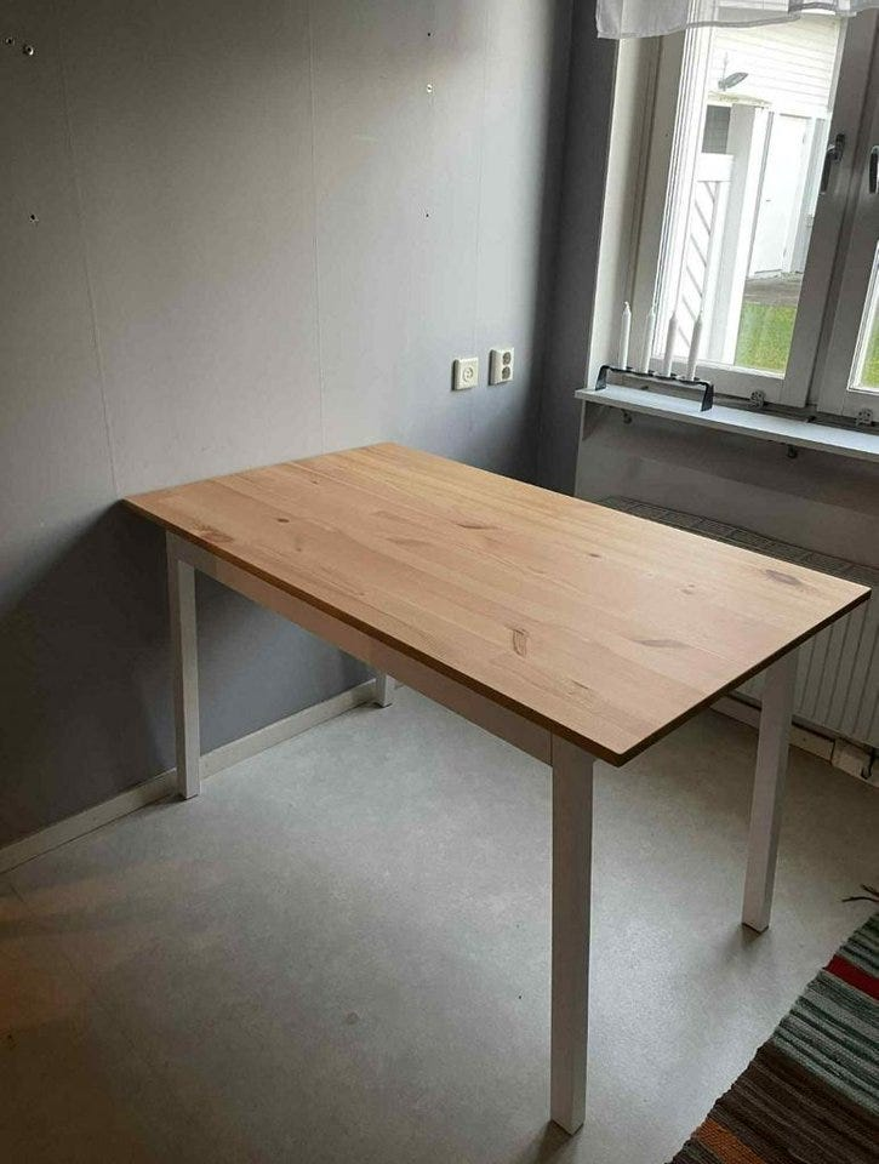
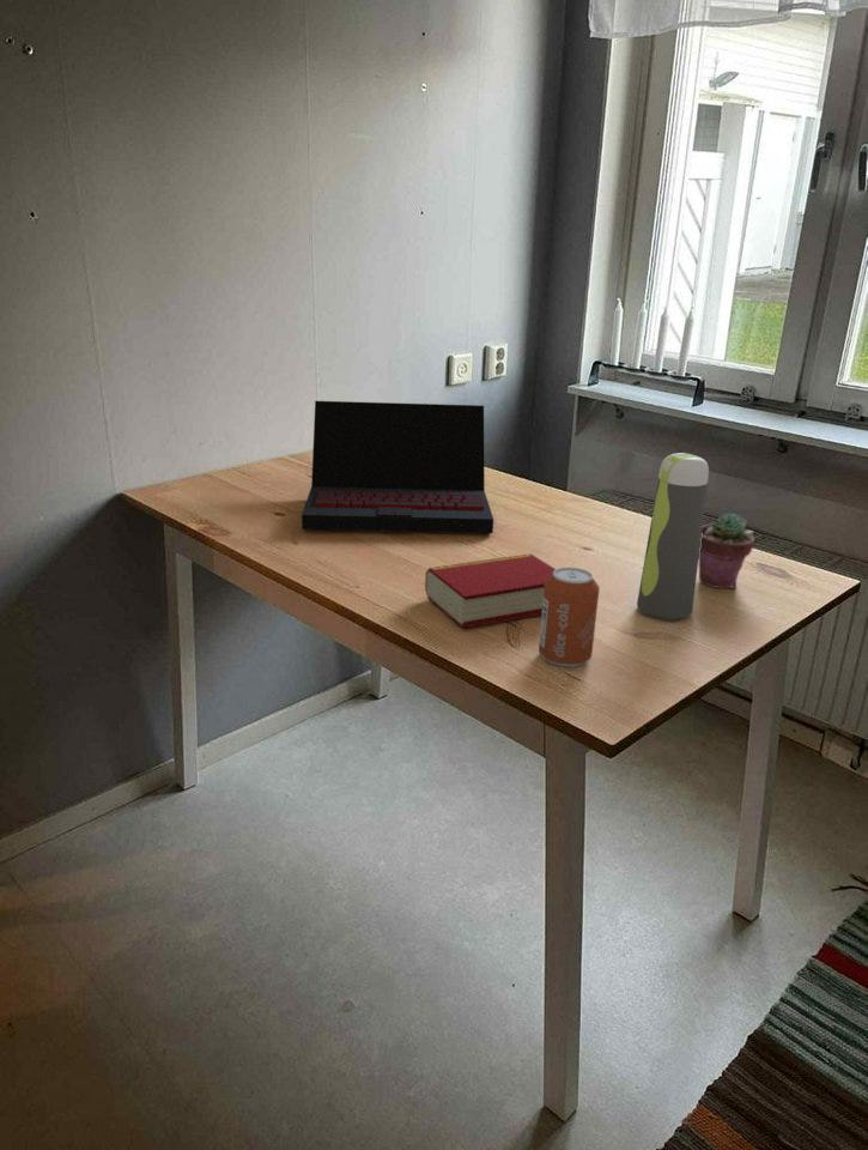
+ potted succulent [698,512,755,589]
+ book [424,552,557,630]
+ can [538,567,601,668]
+ water bottle [636,452,710,622]
+ laptop [301,400,494,534]
